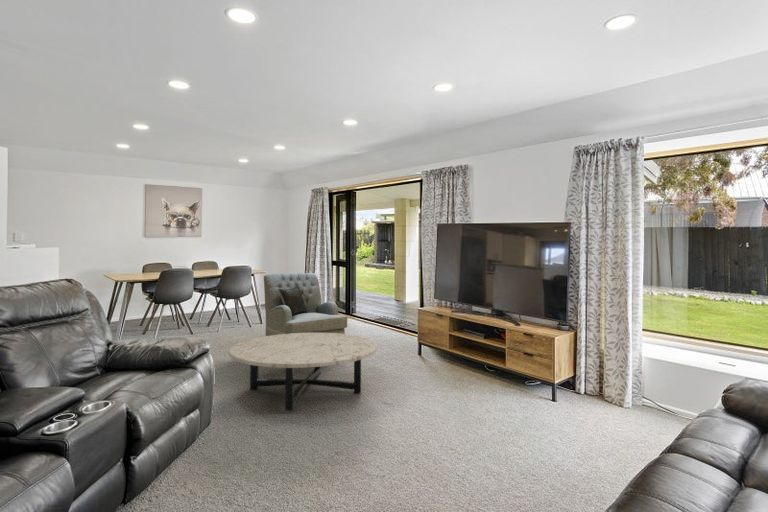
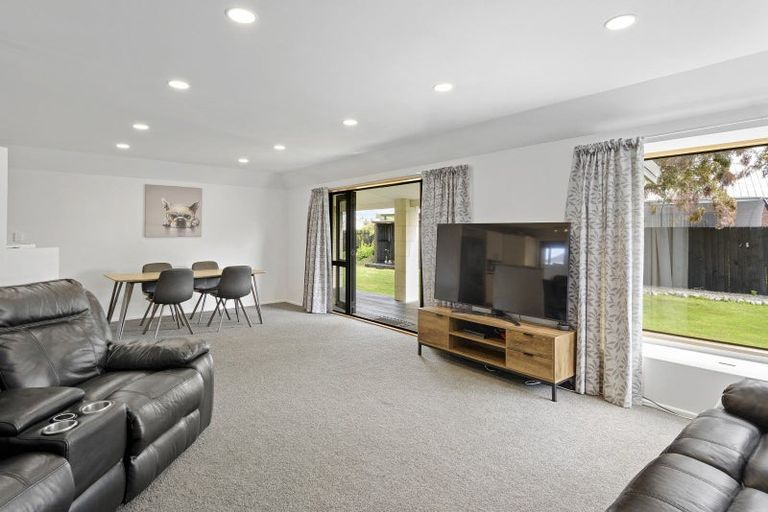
- coffee table [228,333,378,412]
- armchair [263,272,348,336]
